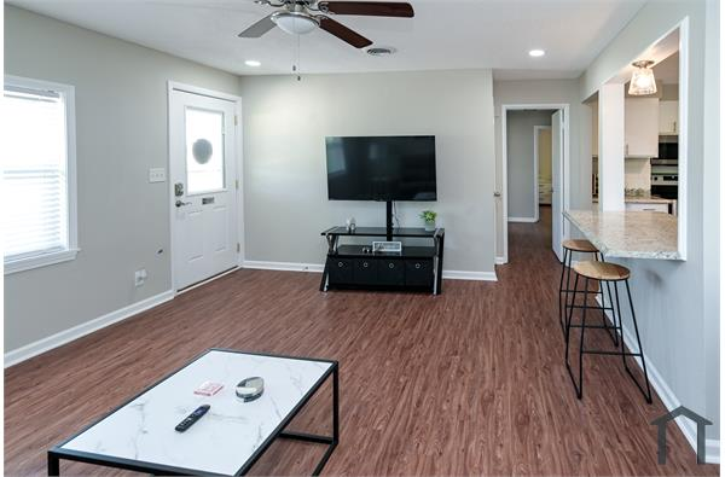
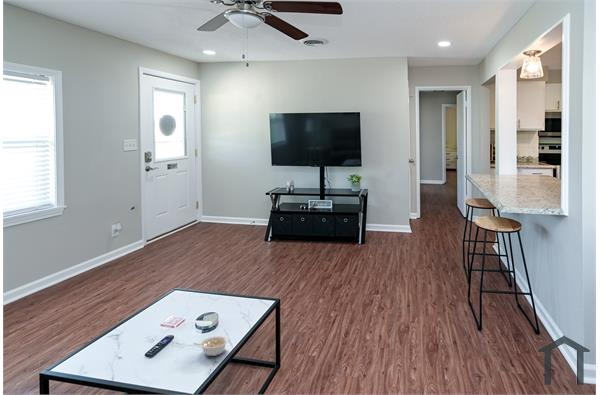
+ legume [192,335,229,357]
